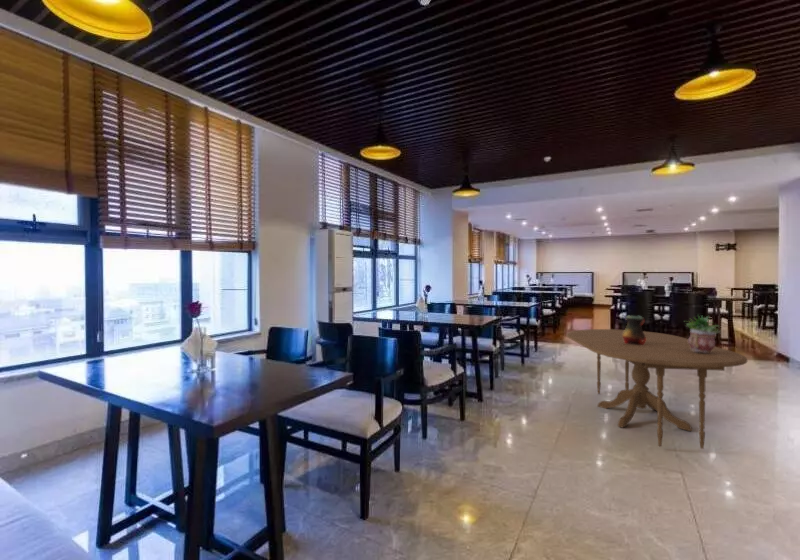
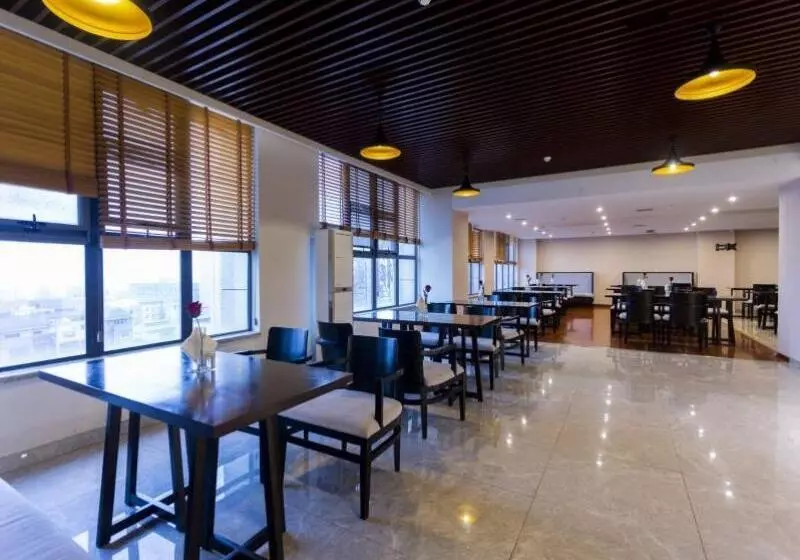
- dining table [565,328,748,450]
- vase [622,314,646,345]
- potted plant [684,314,723,353]
